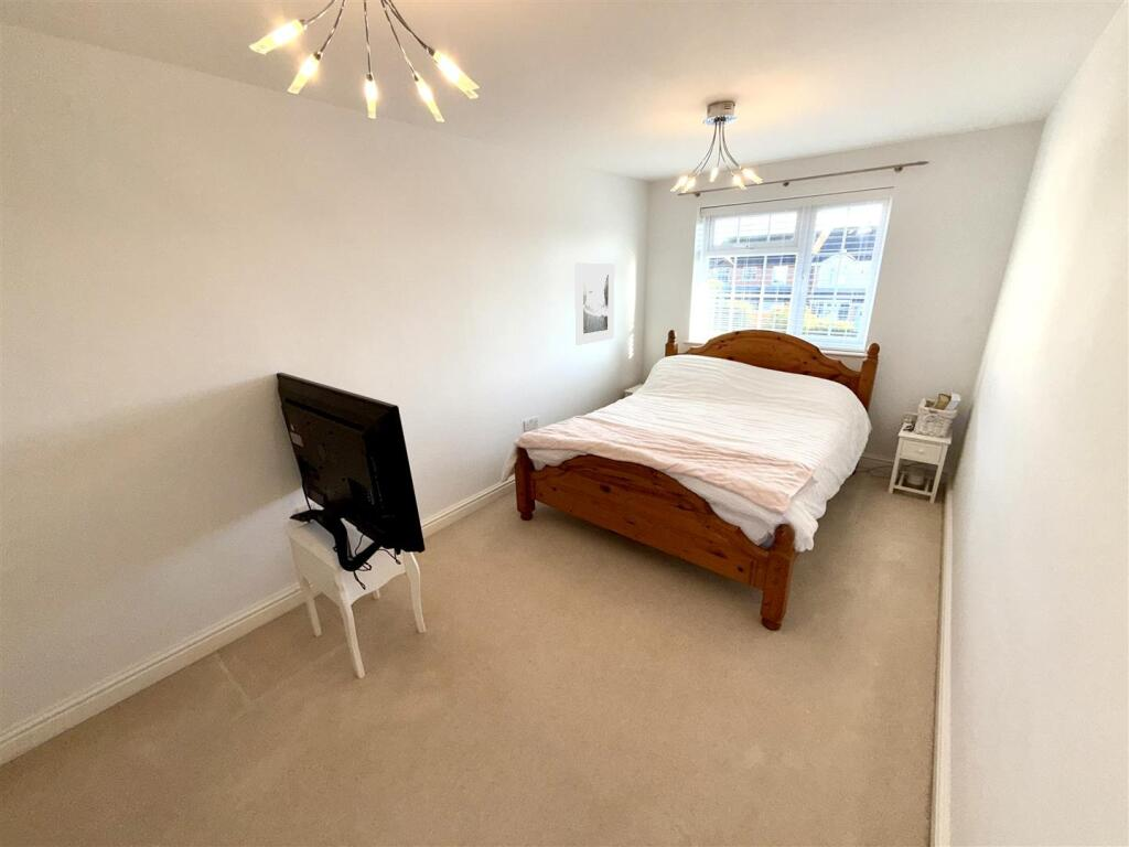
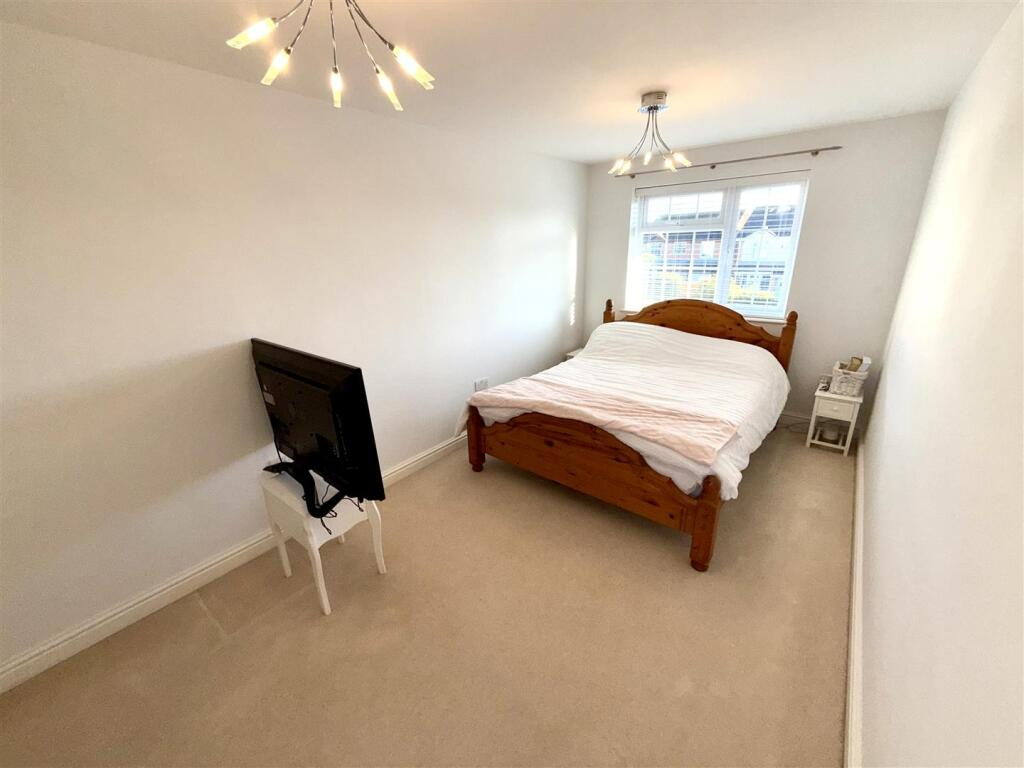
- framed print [573,261,616,346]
